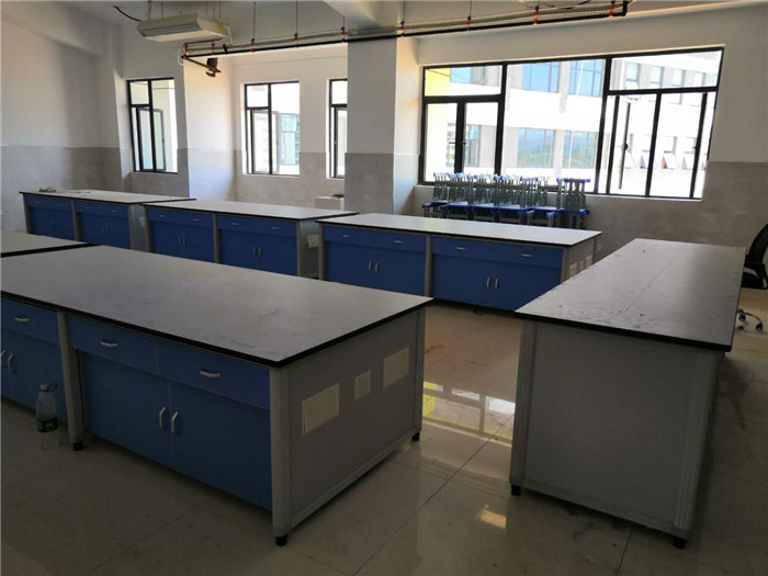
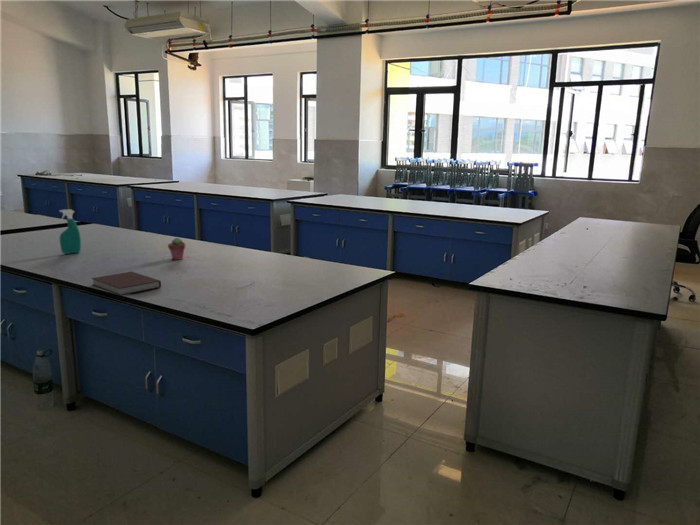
+ potted succulent [167,237,186,261]
+ notebook [90,271,162,296]
+ spray bottle [59,209,82,255]
